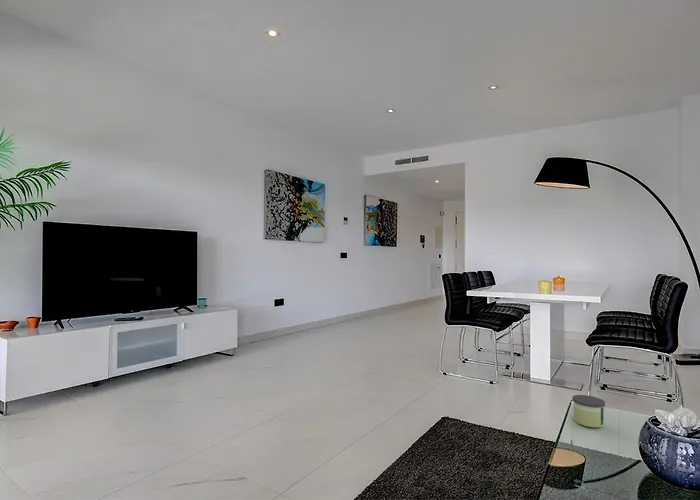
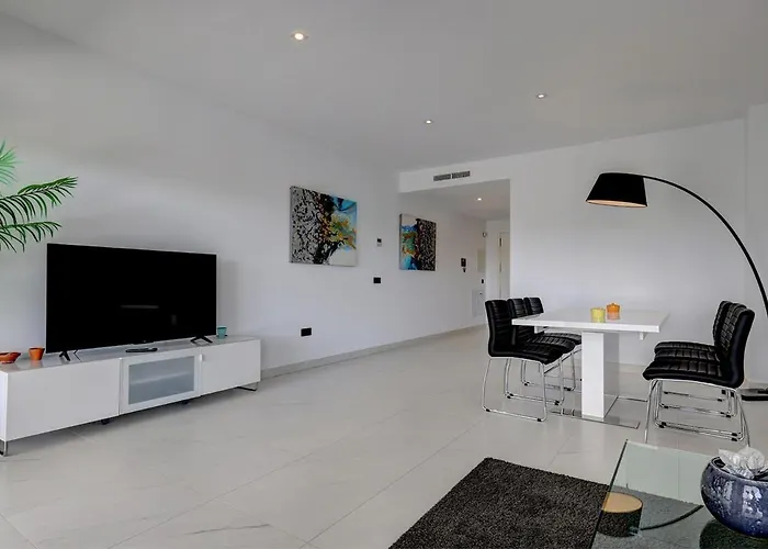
- candle [571,394,606,428]
